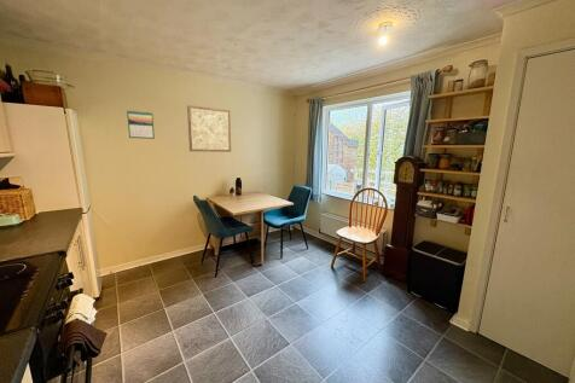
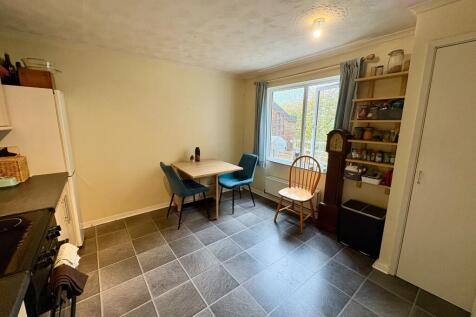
- calendar [126,109,156,140]
- wall art [186,104,232,153]
